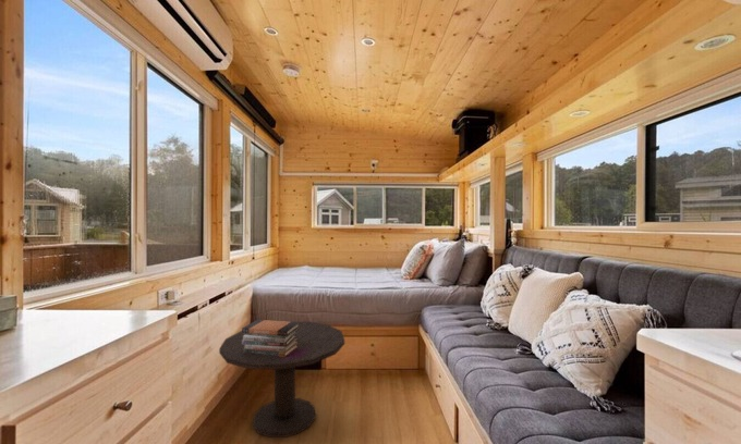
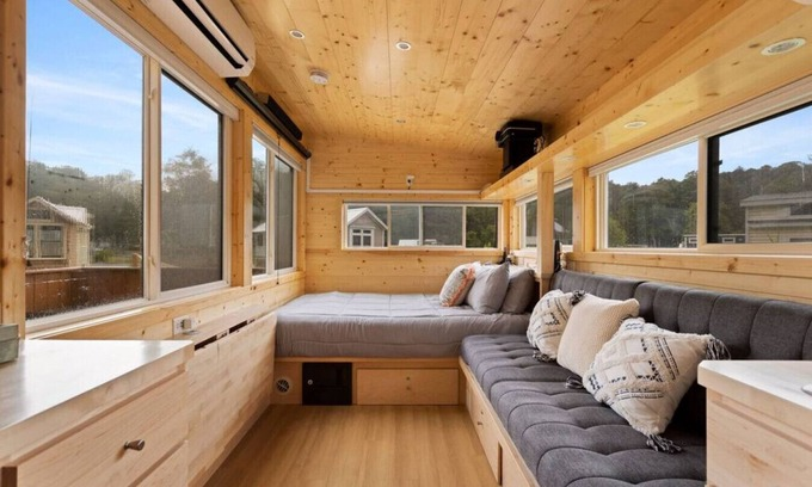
- side table [218,321,345,439]
- book stack [241,319,300,357]
